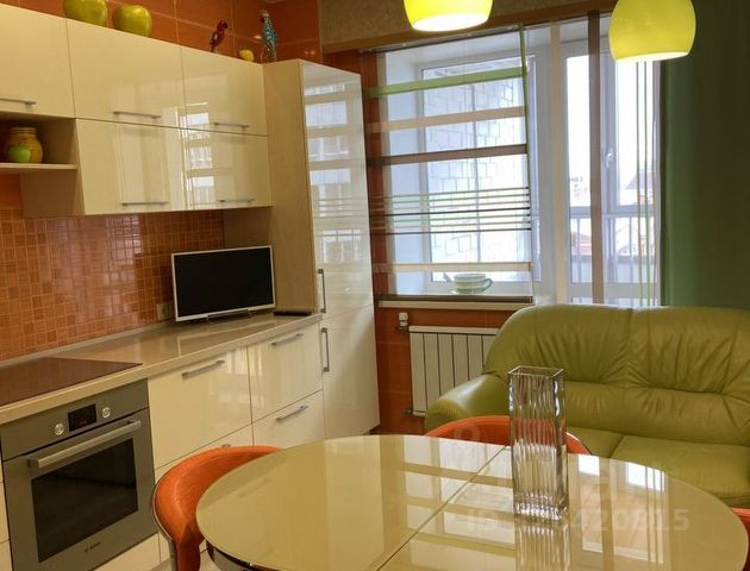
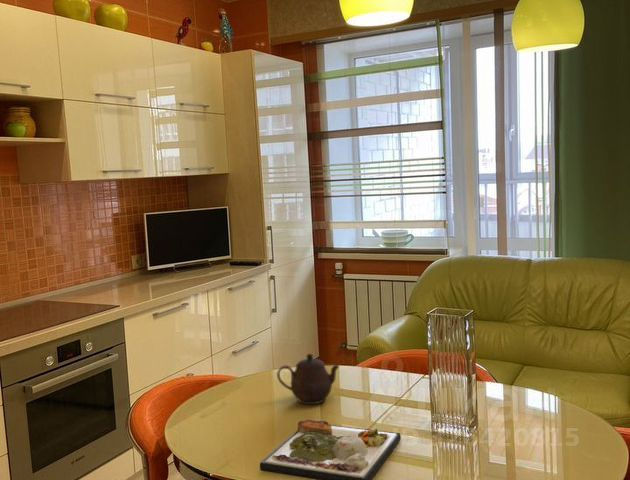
+ teapot [276,353,340,405]
+ dinner plate [259,419,402,480]
